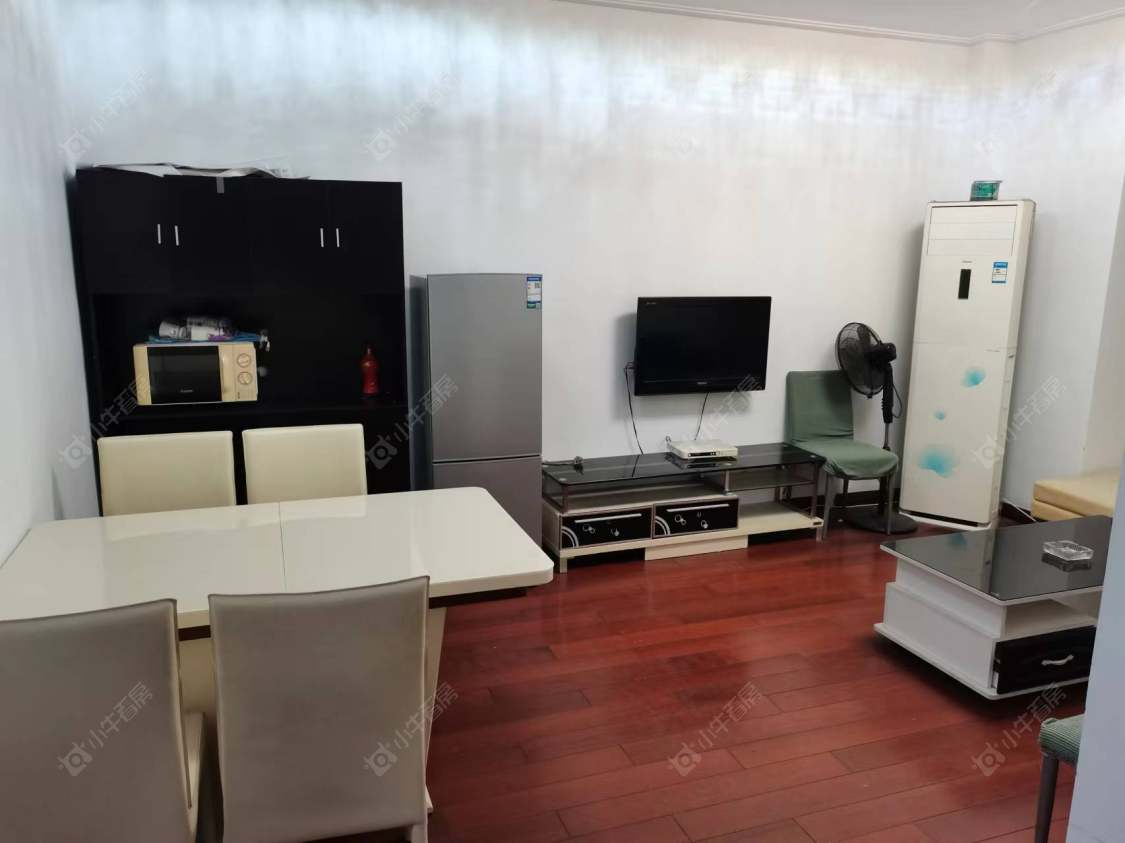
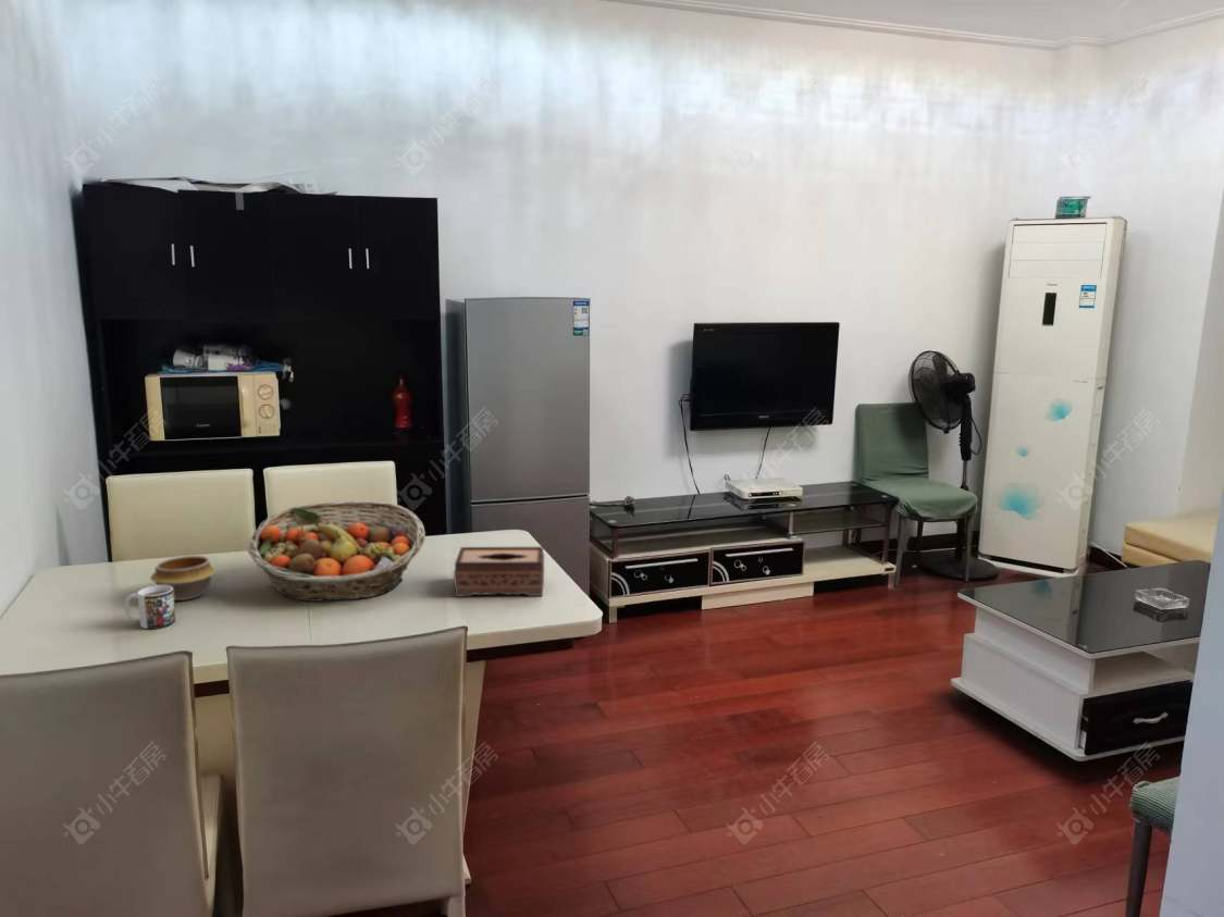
+ mug [123,584,176,630]
+ fruit basket [247,499,426,603]
+ bowl [149,555,218,602]
+ tissue box [453,546,545,597]
